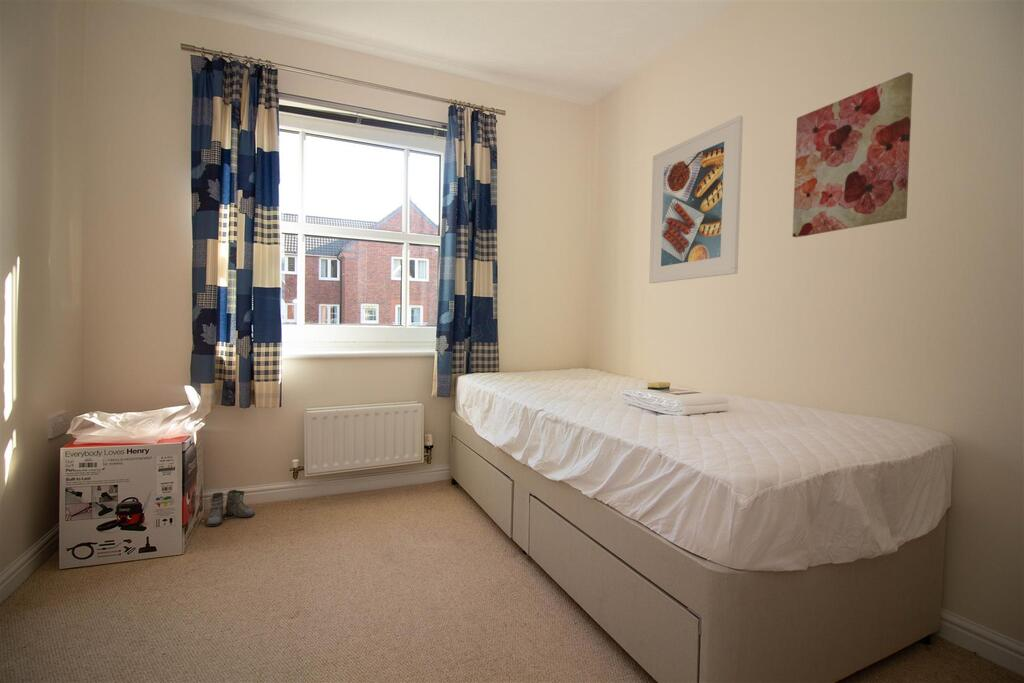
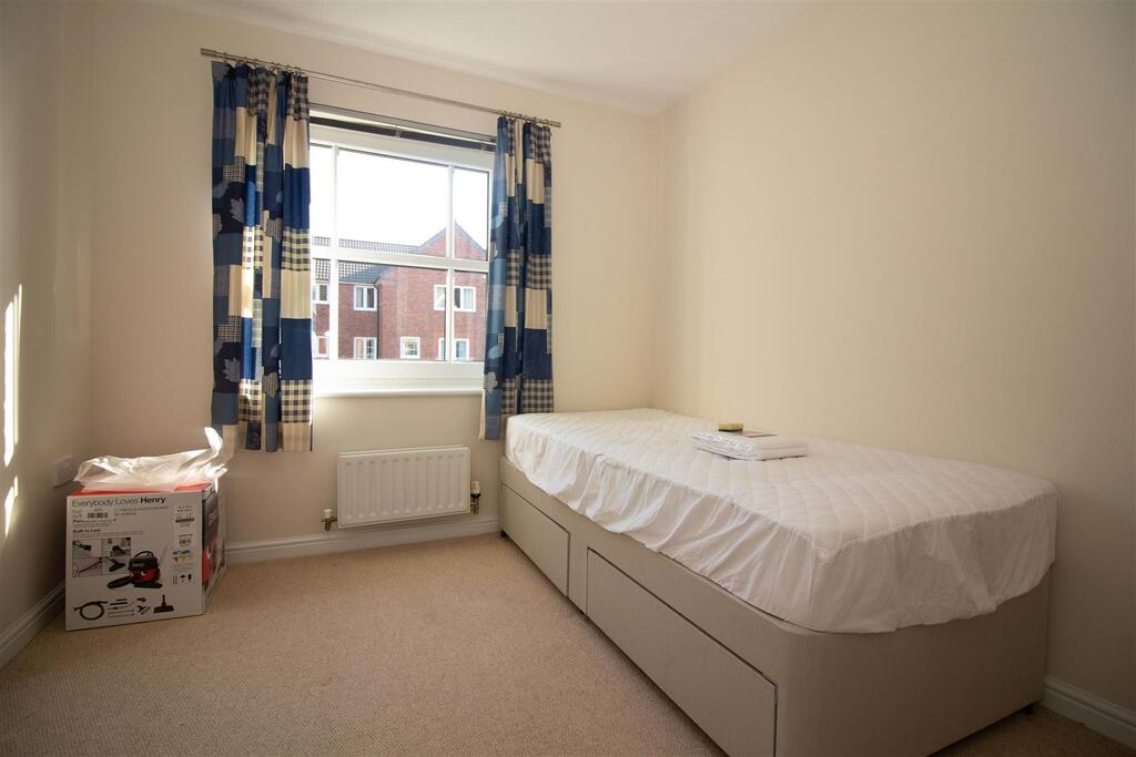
- boots [198,489,255,527]
- wall art [792,71,914,238]
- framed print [648,115,744,284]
